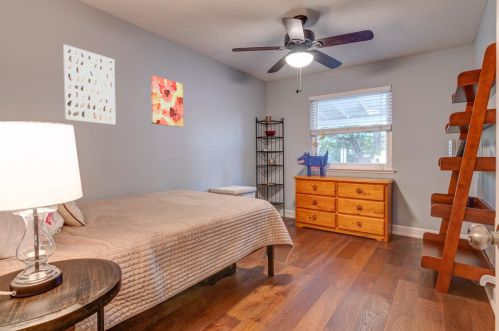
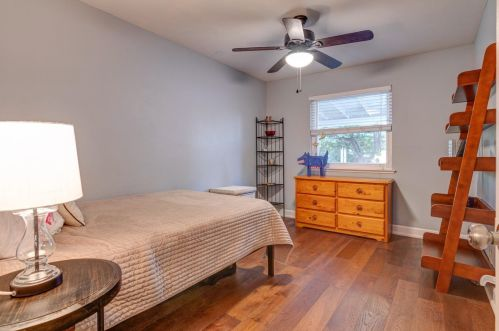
- wall art [62,43,117,126]
- wall art [150,75,184,128]
